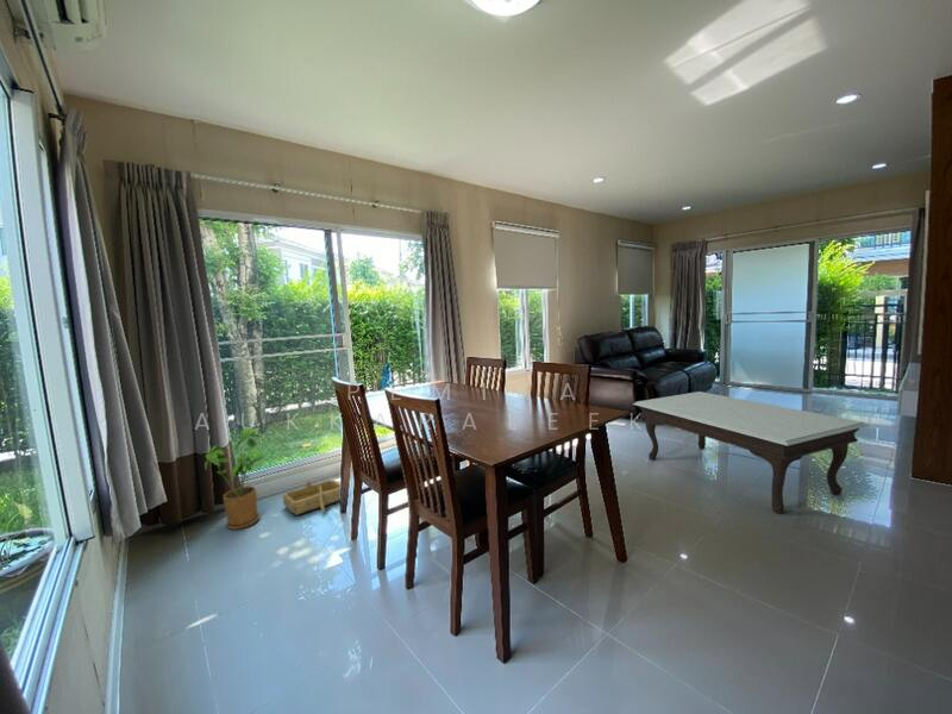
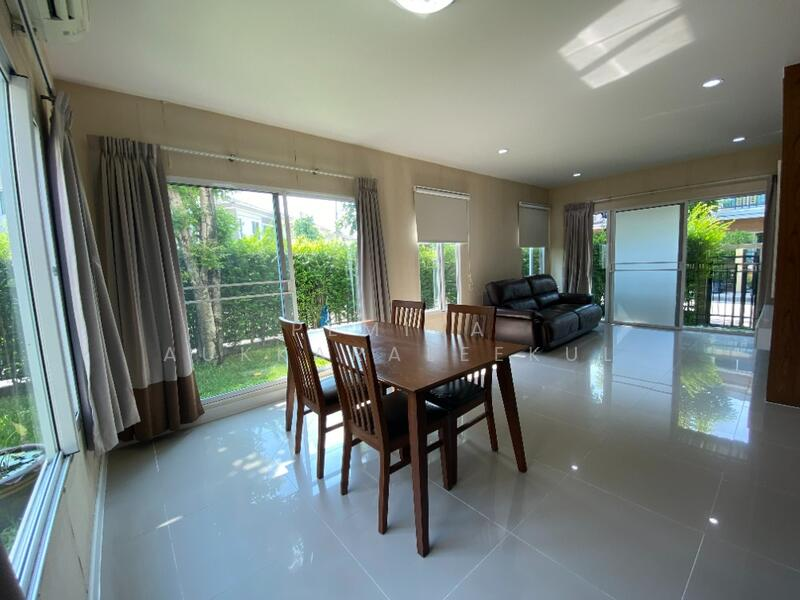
- house plant [203,427,267,531]
- coffee table [632,390,870,515]
- wooden boat [282,478,342,516]
